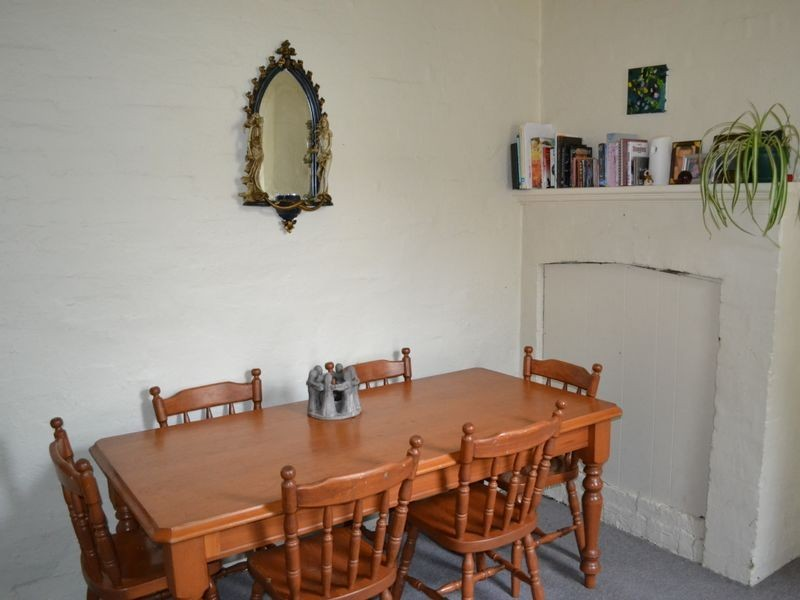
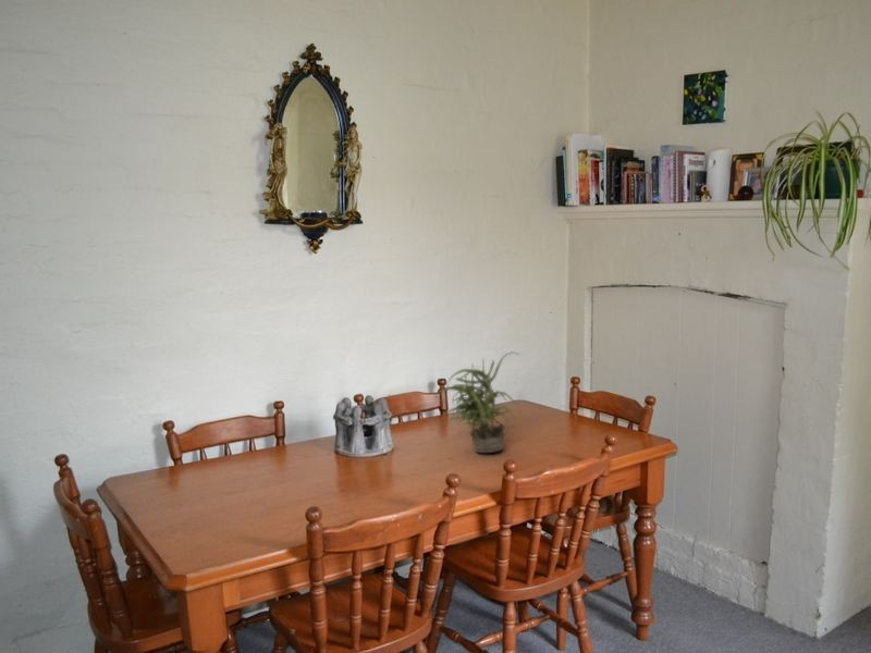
+ potted plant [434,350,522,454]
